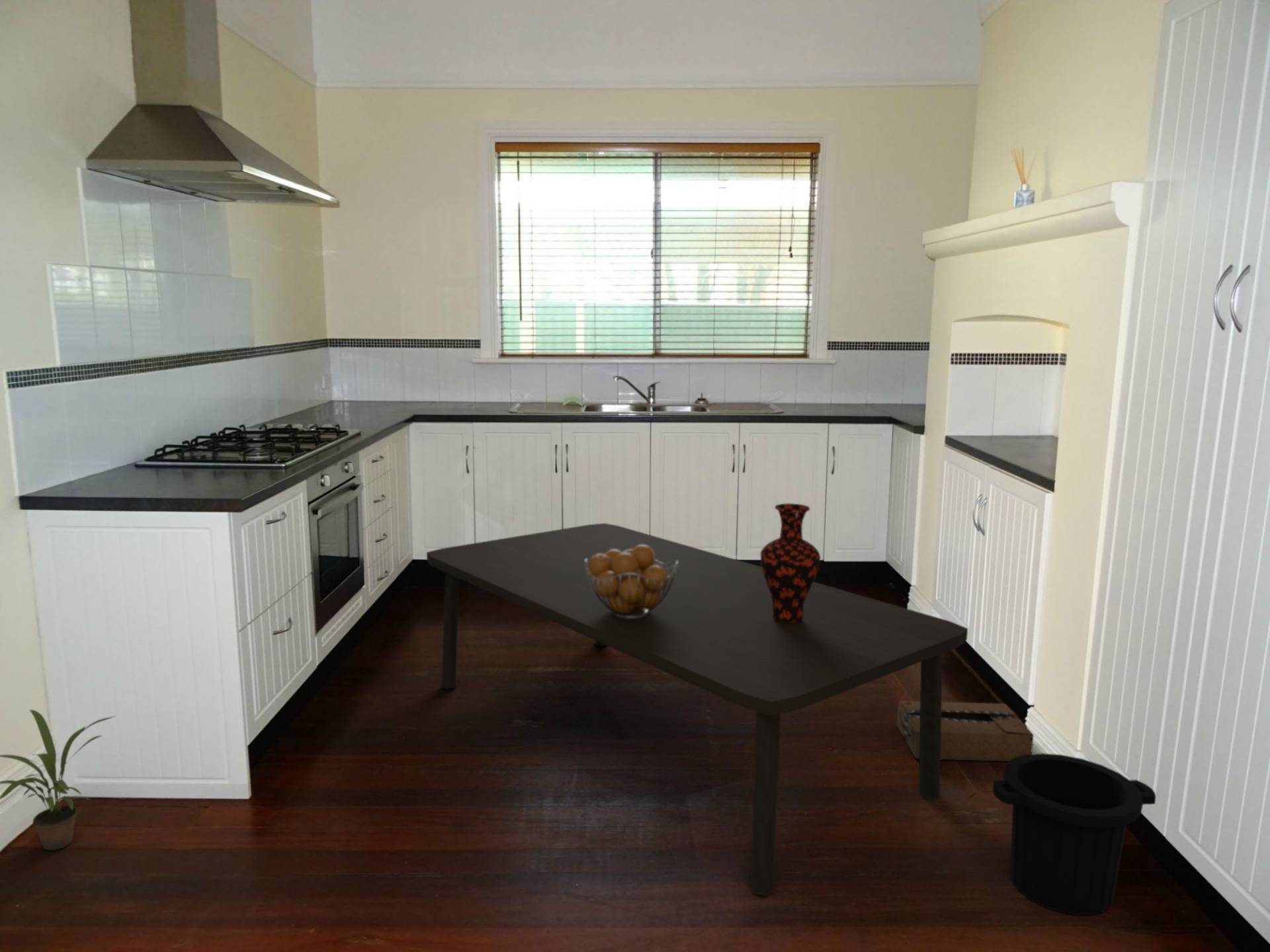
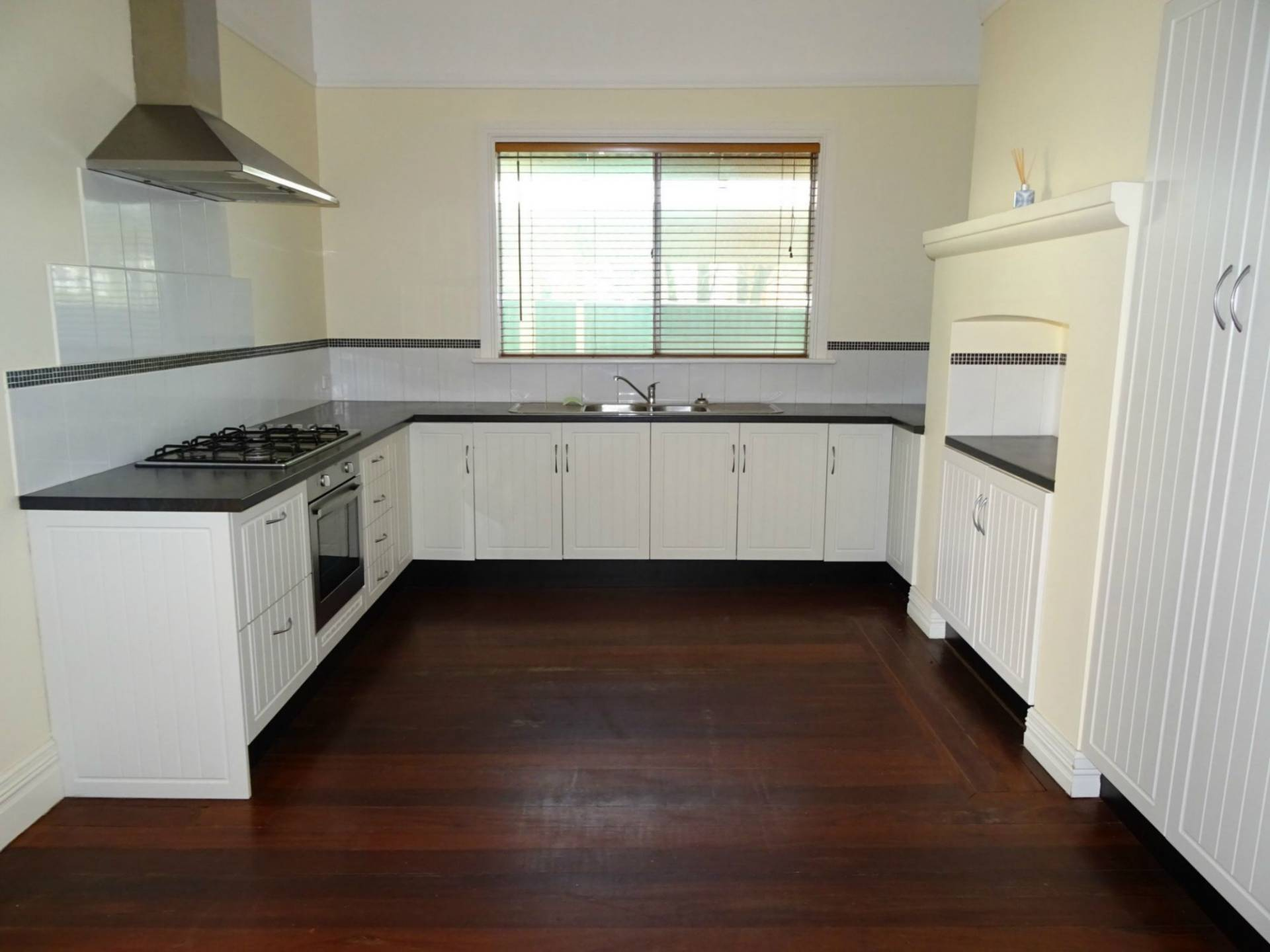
- cardboard box [896,700,1035,762]
- trash can [992,752,1157,916]
- dining table [426,522,968,896]
- potted plant [0,709,117,851]
- vase [759,502,822,623]
- fruit basket [585,545,678,619]
